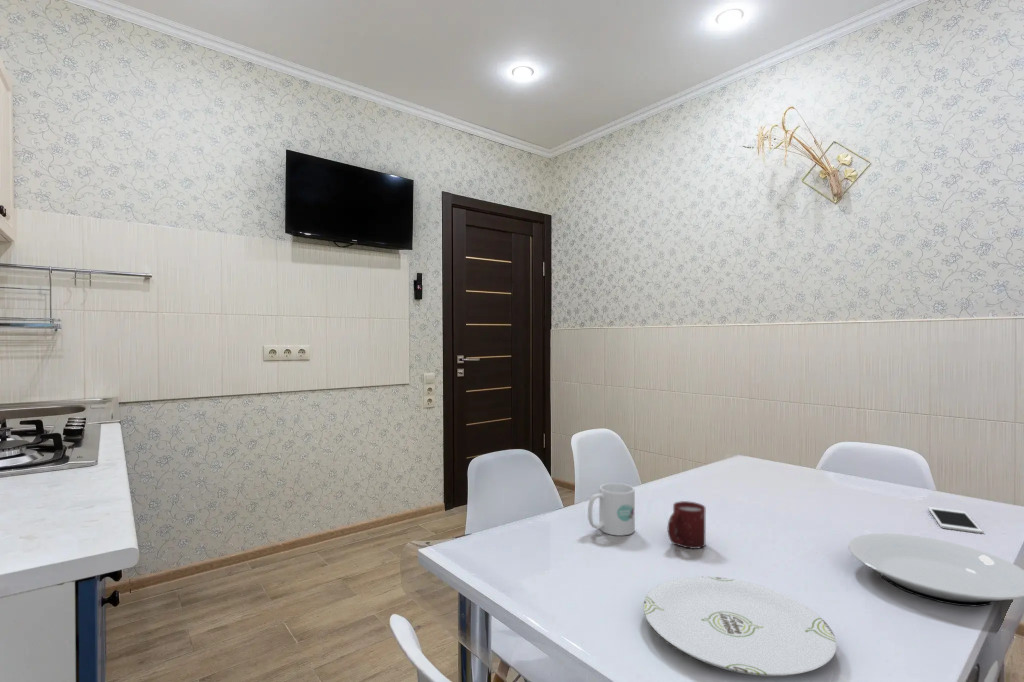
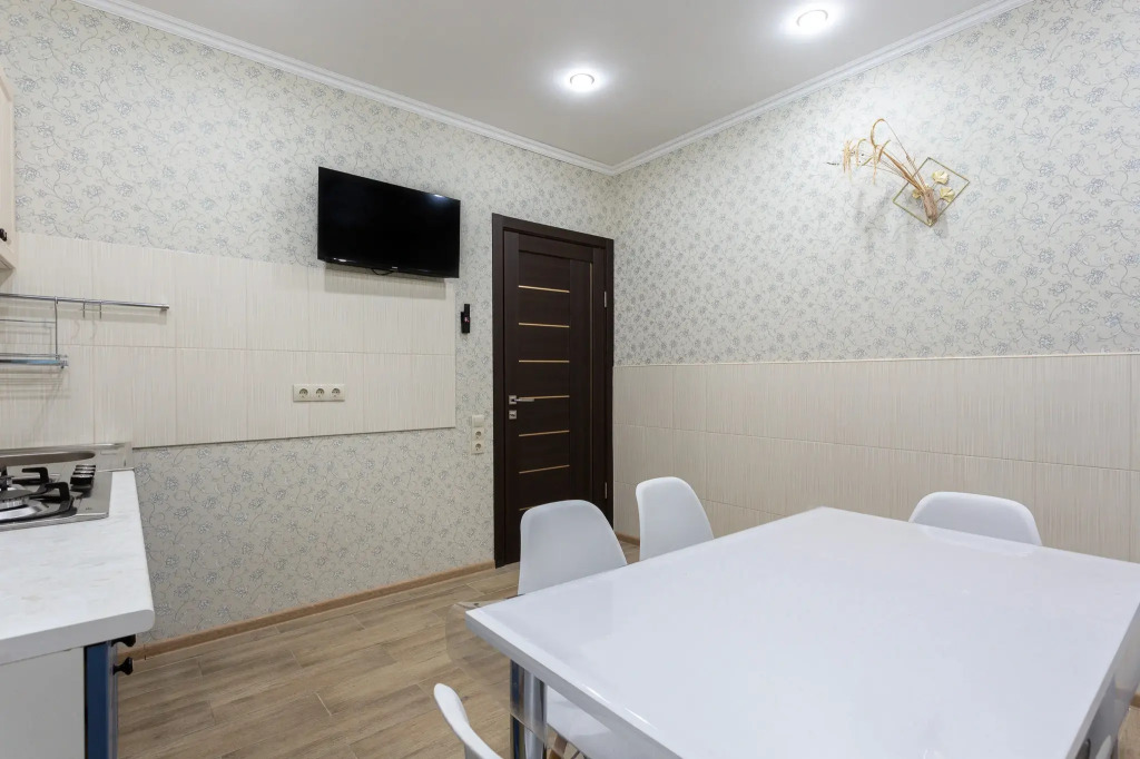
- cell phone [927,506,983,534]
- plate [643,576,837,677]
- cup [667,500,706,550]
- mug [587,482,636,537]
- plate [848,532,1024,608]
